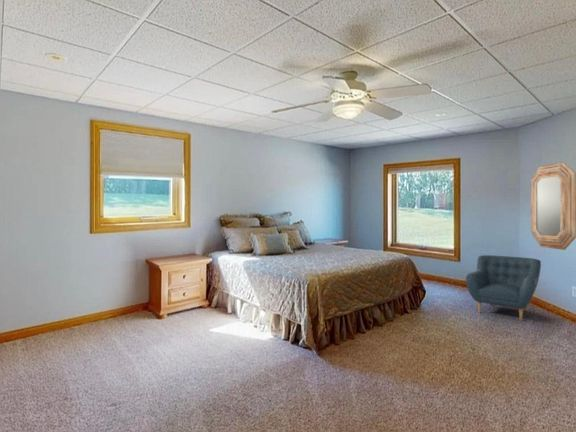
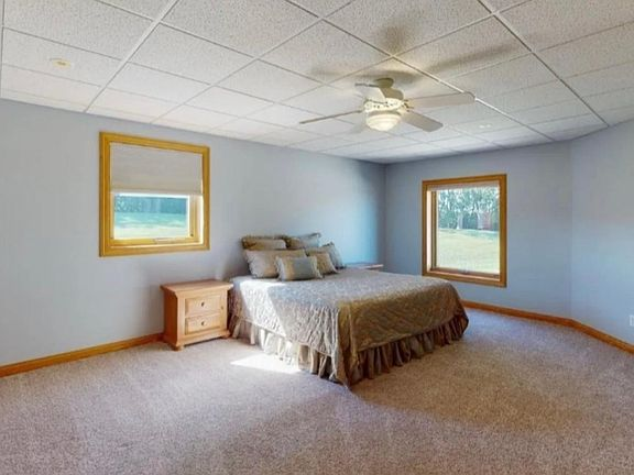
- armchair [465,254,542,321]
- home mirror [530,161,576,251]
